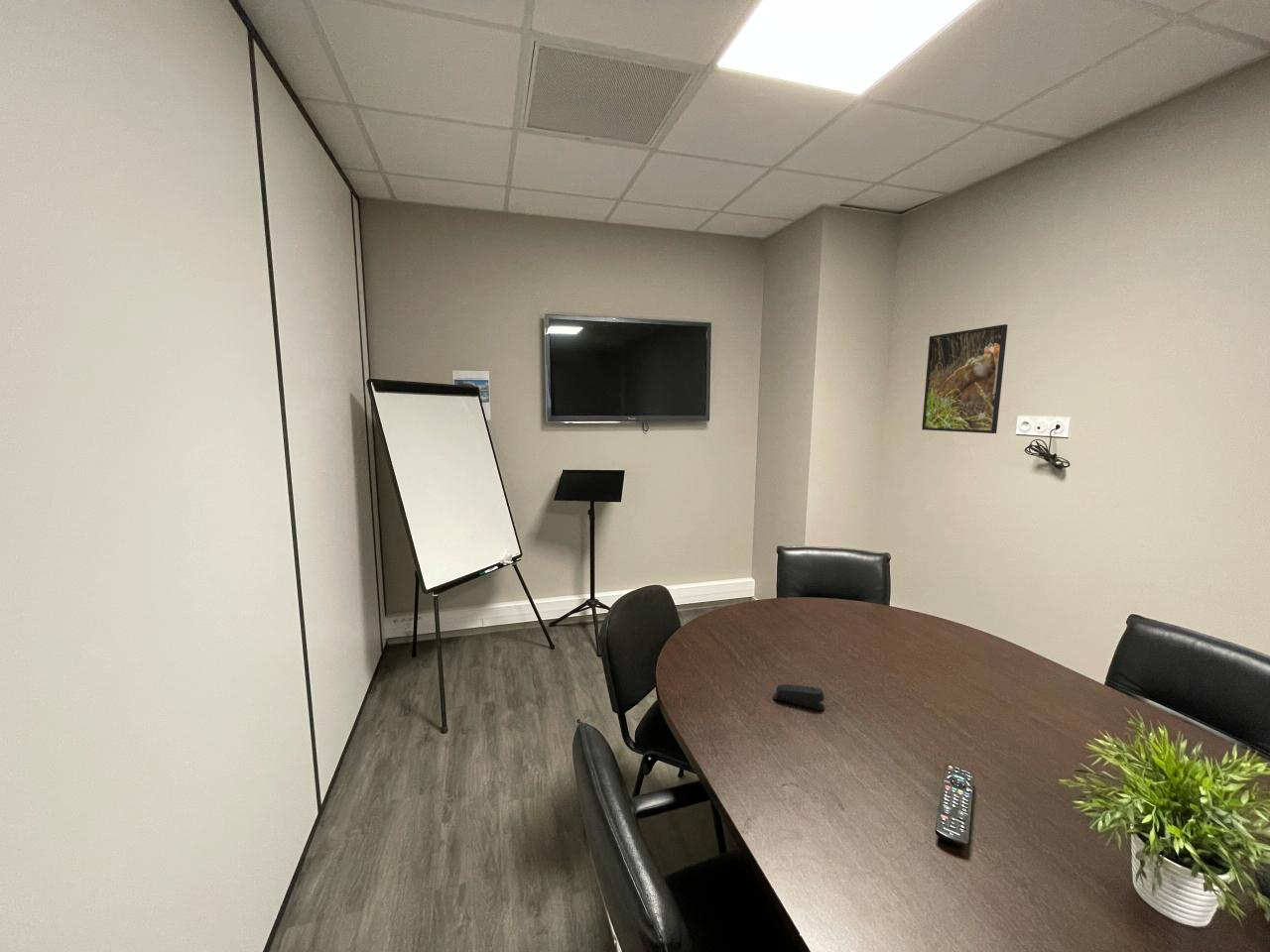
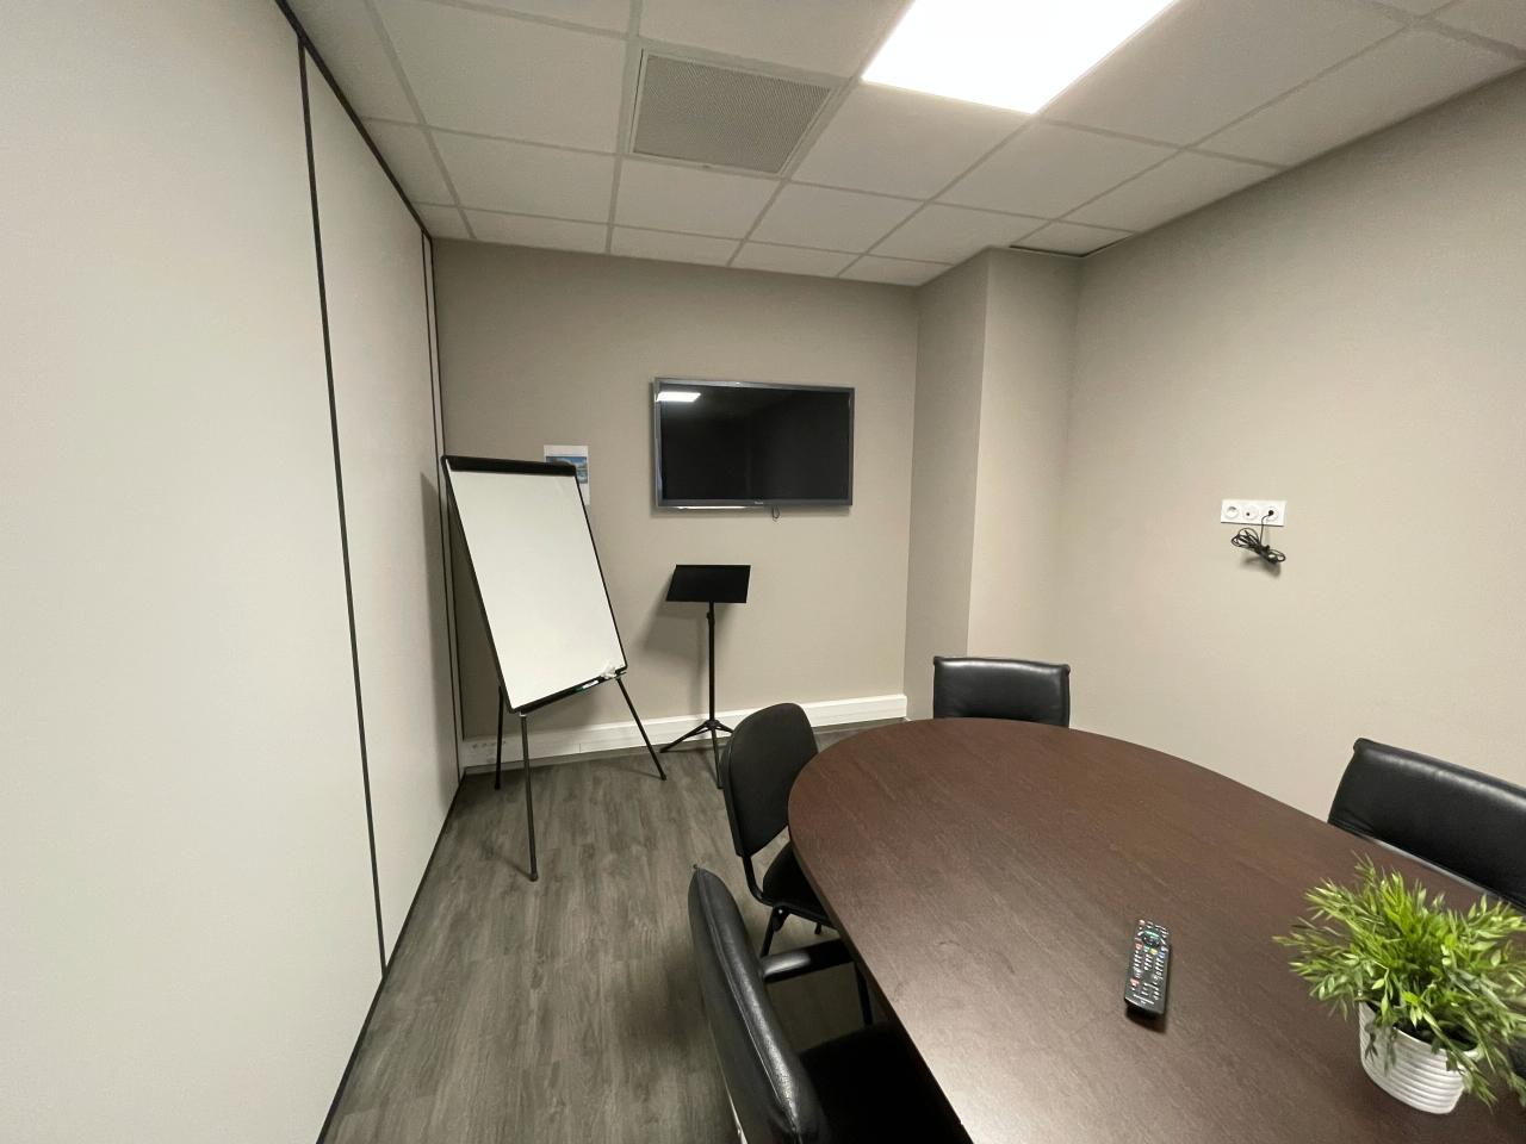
- stapler [772,683,826,711]
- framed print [921,323,1009,434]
